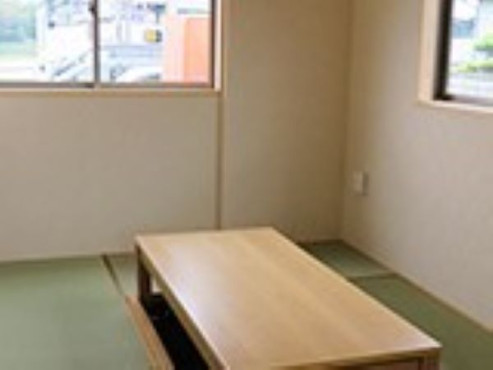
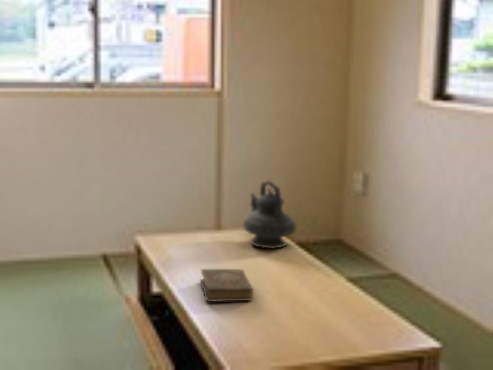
+ book [199,268,254,303]
+ teapot [242,179,297,250]
